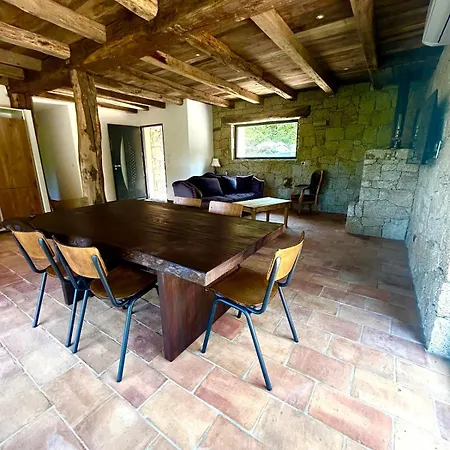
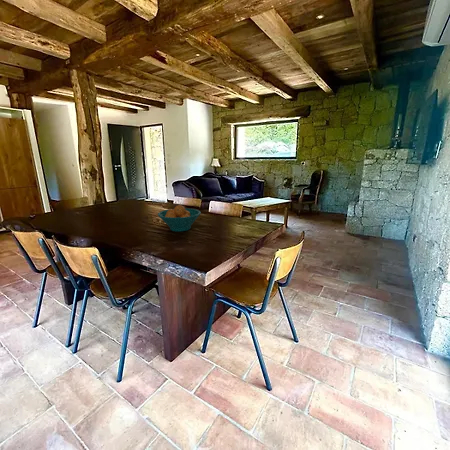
+ fruit bowl [157,204,202,232]
